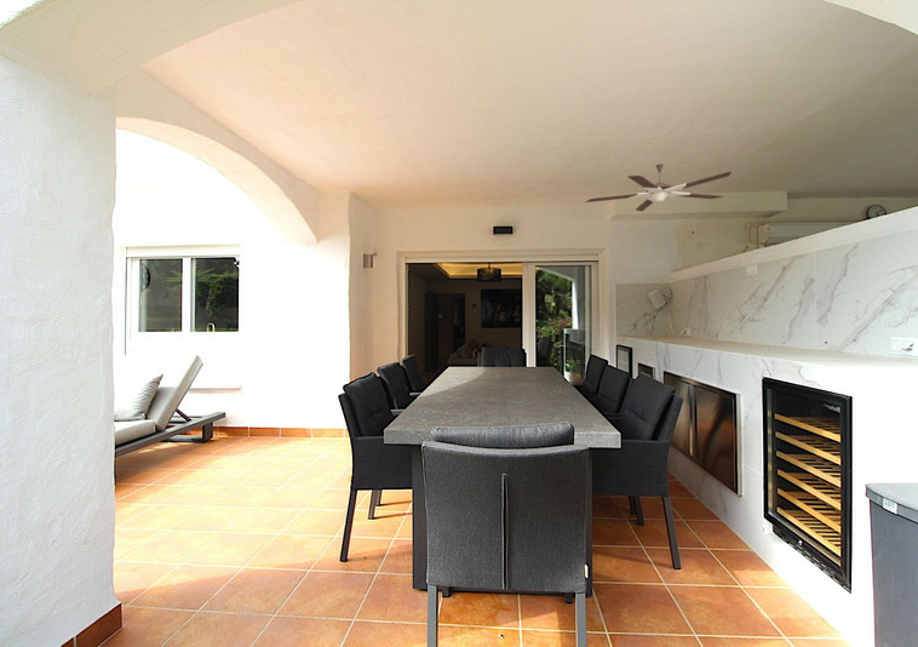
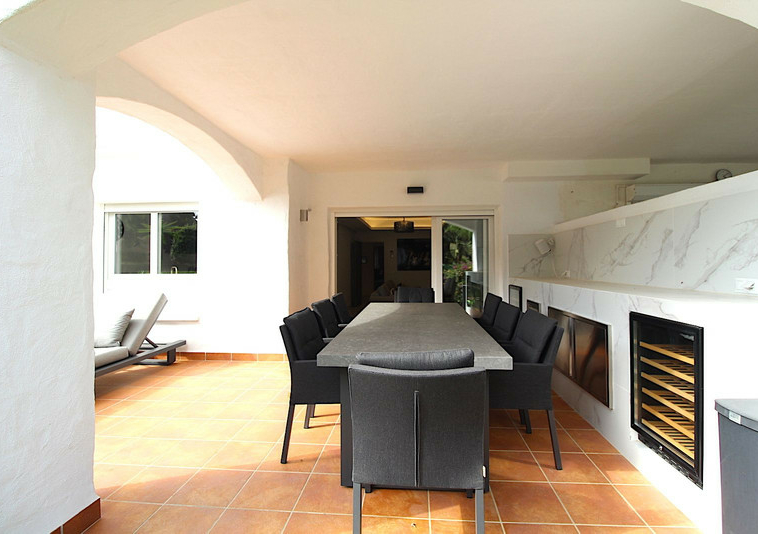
- ceiling fan [585,164,733,212]
